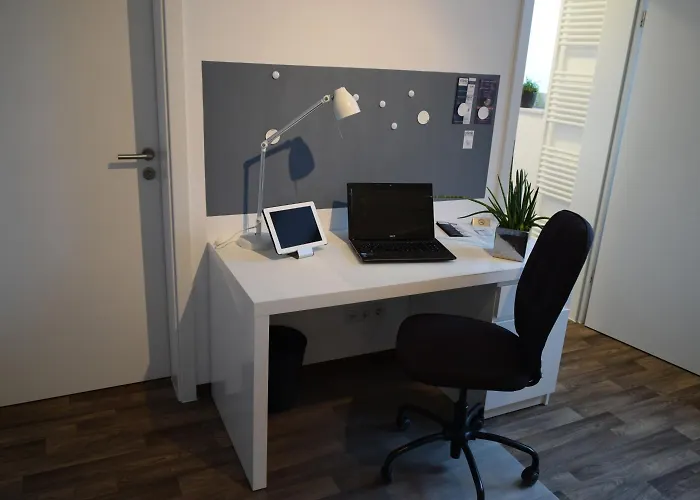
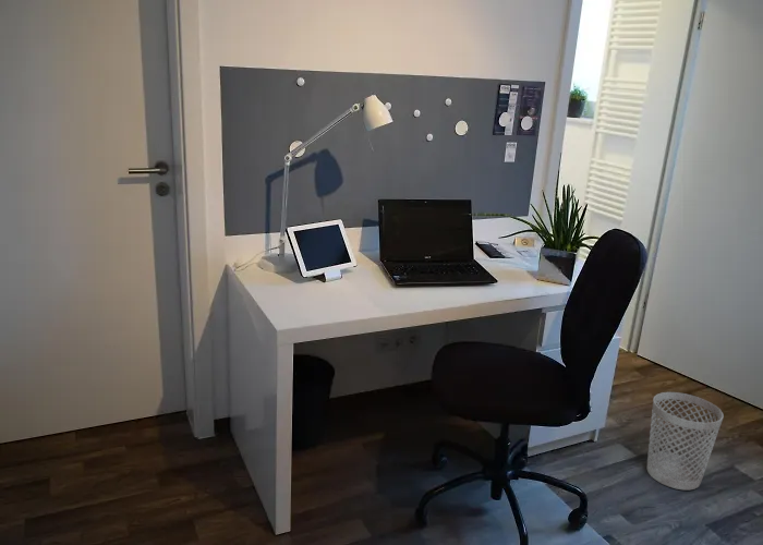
+ wastebasket [646,391,724,491]
